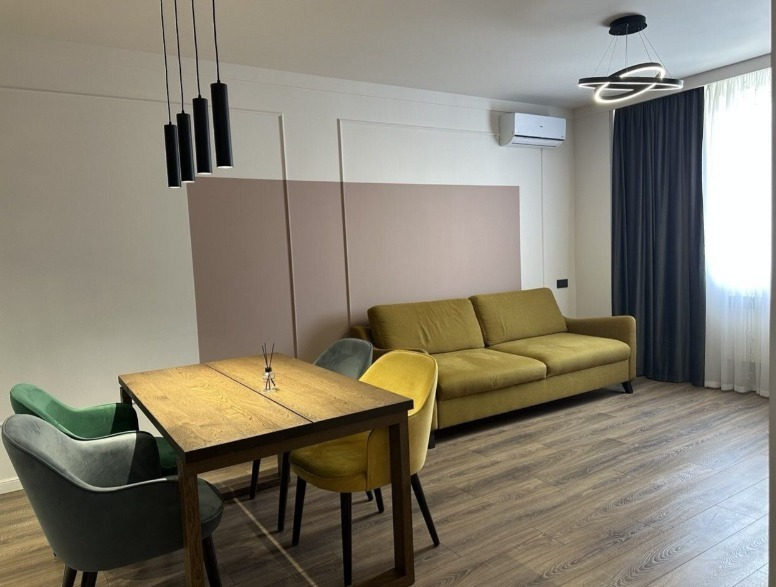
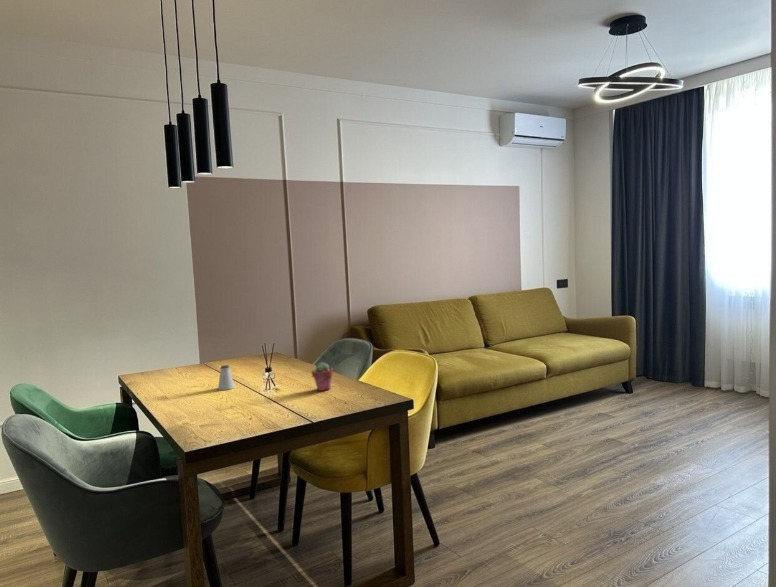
+ saltshaker [217,364,236,391]
+ potted succulent [311,361,334,392]
